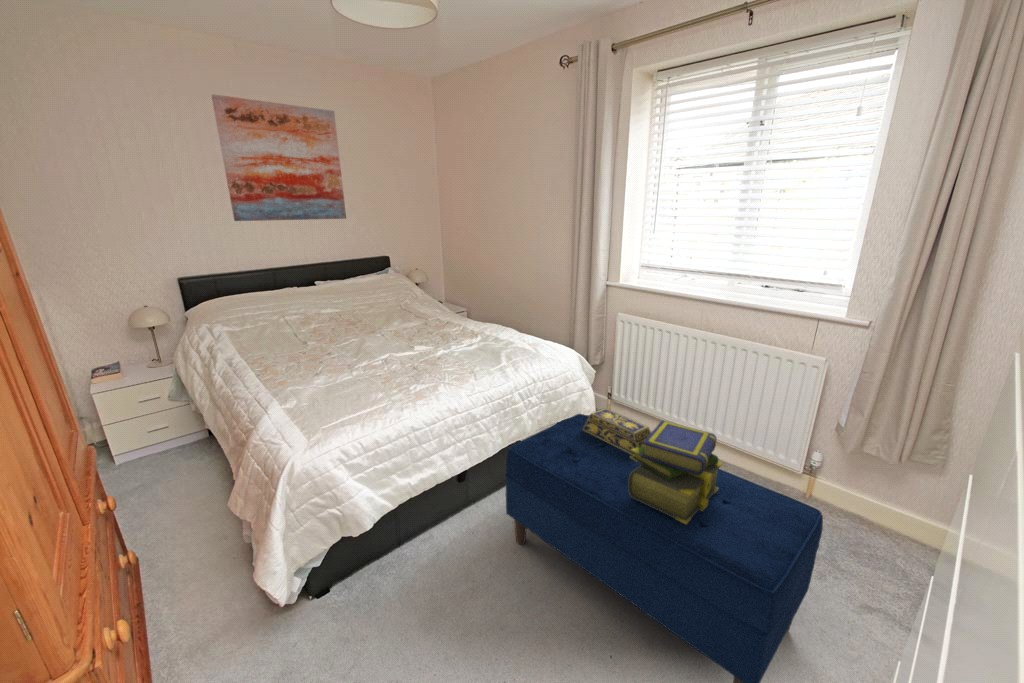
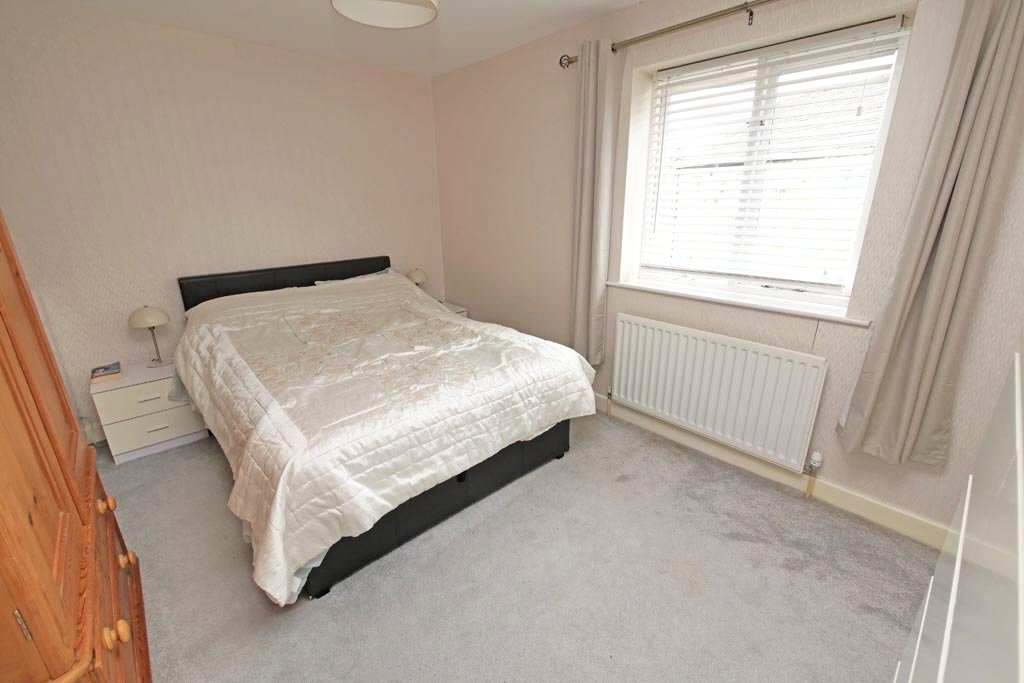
- bench [504,413,824,683]
- decorative box [583,407,651,456]
- wall art [210,93,347,222]
- stack of books [628,419,724,524]
